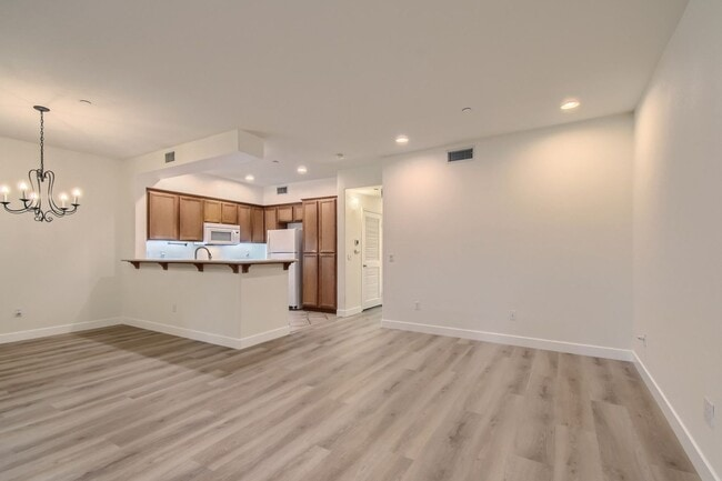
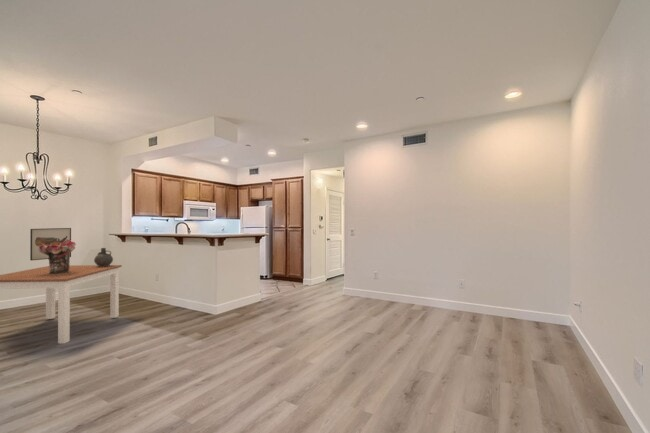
+ ceramic jug [93,247,114,267]
+ wall art [29,227,72,261]
+ bouquet [37,239,77,274]
+ dining table [0,264,123,344]
